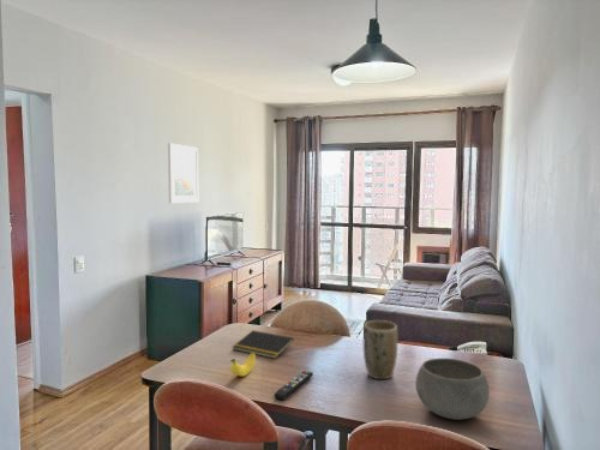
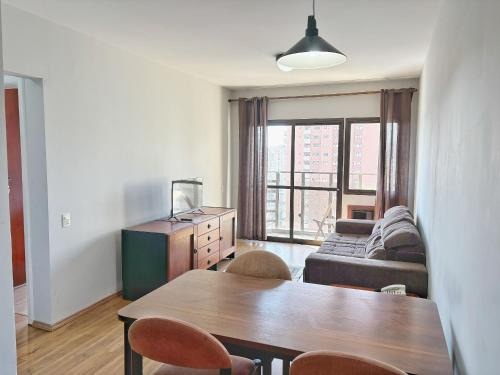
- plant pot [362,319,398,380]
- remote control [272,370,314,401]
- banana [229,352,257,377]
- notepad [232,329,295,360]
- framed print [167,142,199,204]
- bowl [414,358,491,421]
